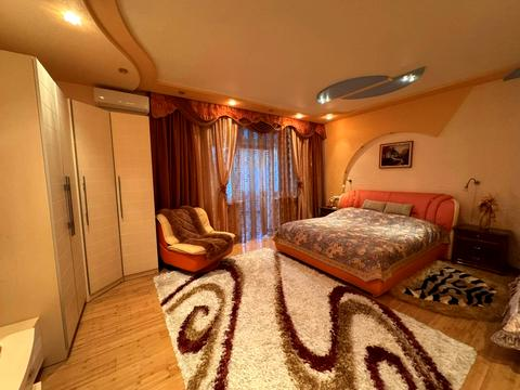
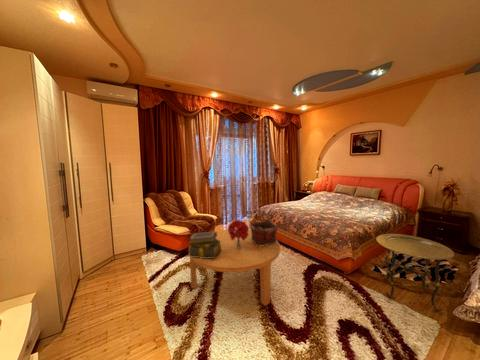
+ decorative container [248,218,280,246]
+ bouquet [227,219,250,248]
+ coffee table [188,228,281,307]
+ side table [375,233,455,313]
+ stack of books [188,230,222,258]
